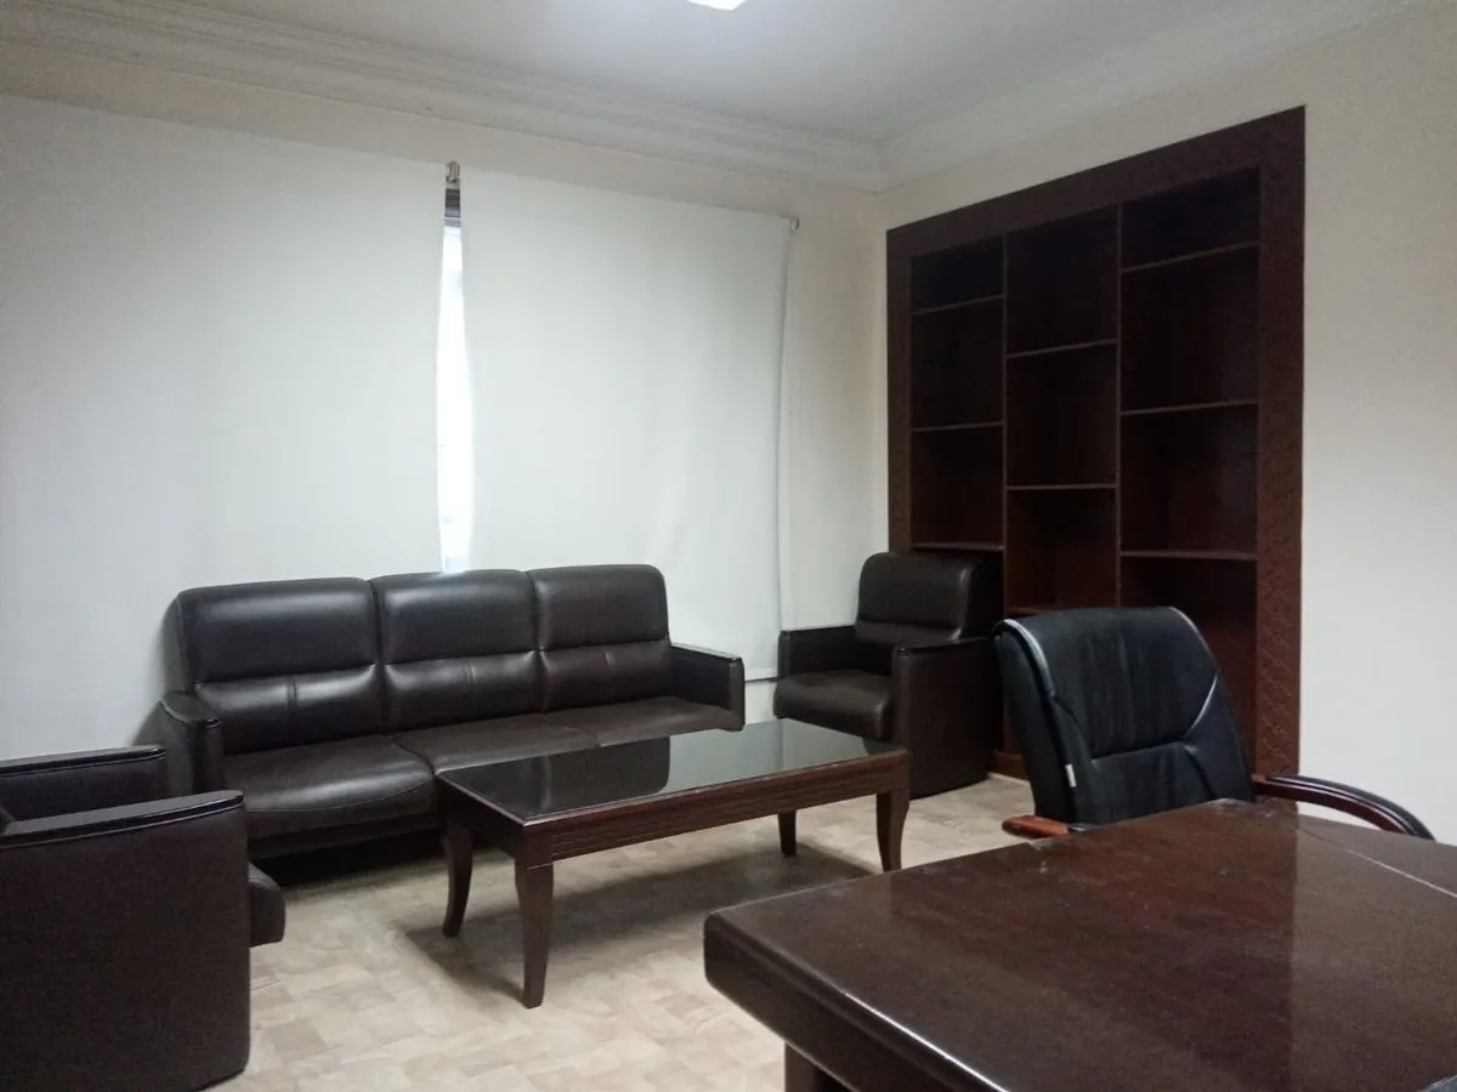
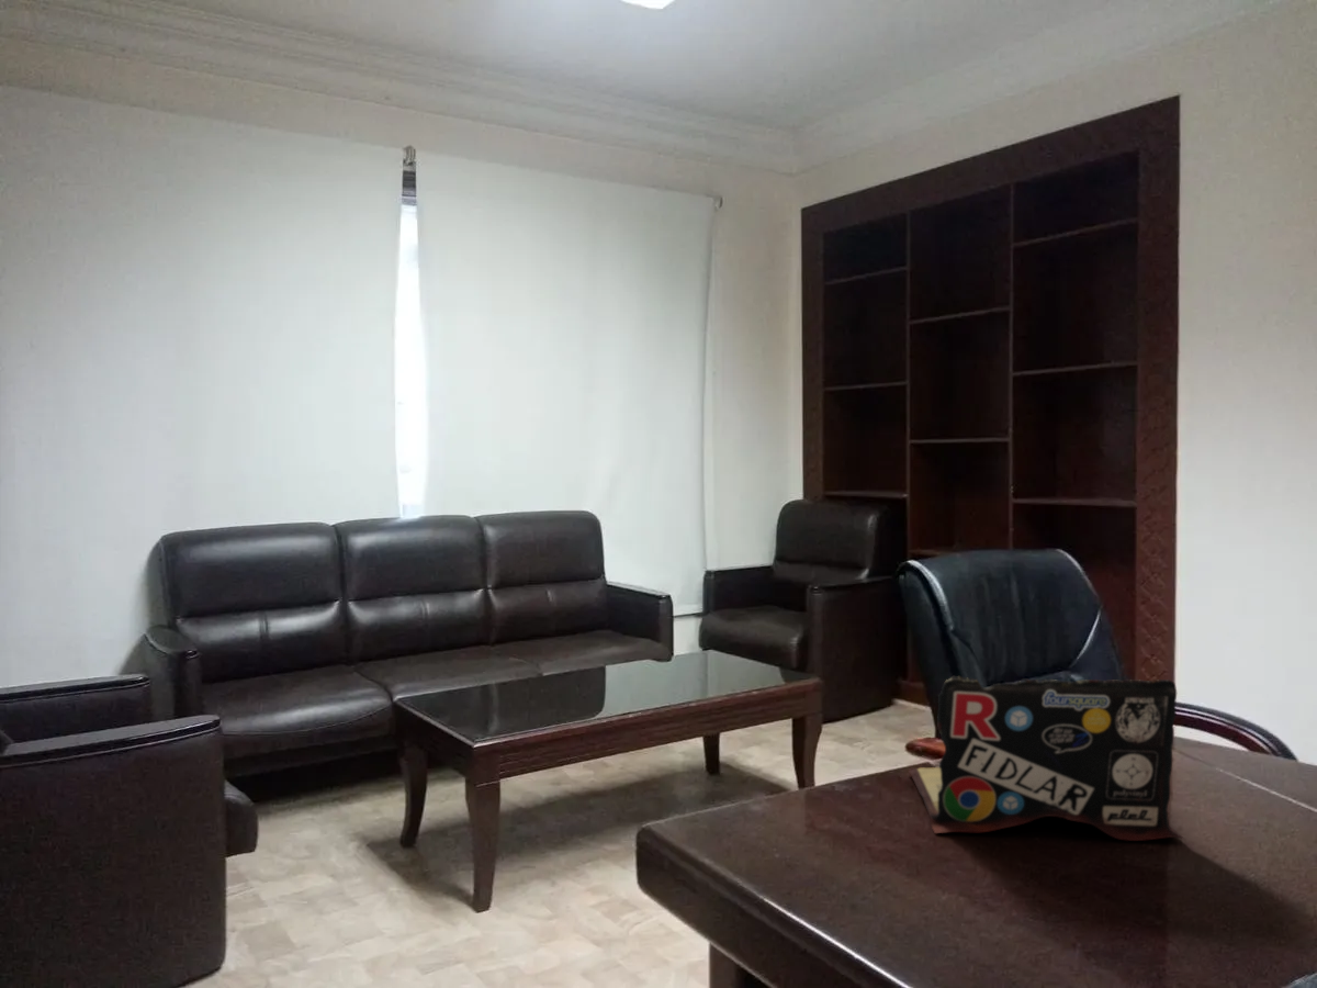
+ laptop [907,675,1184,842]
